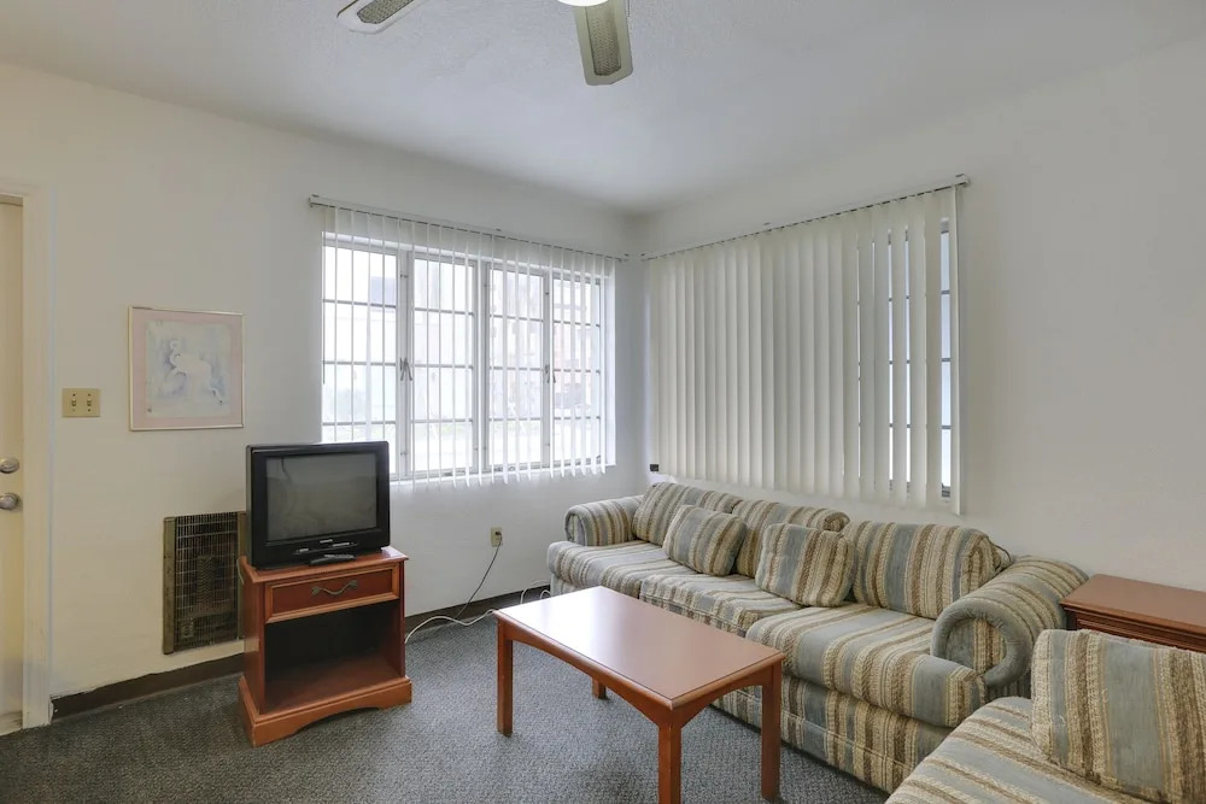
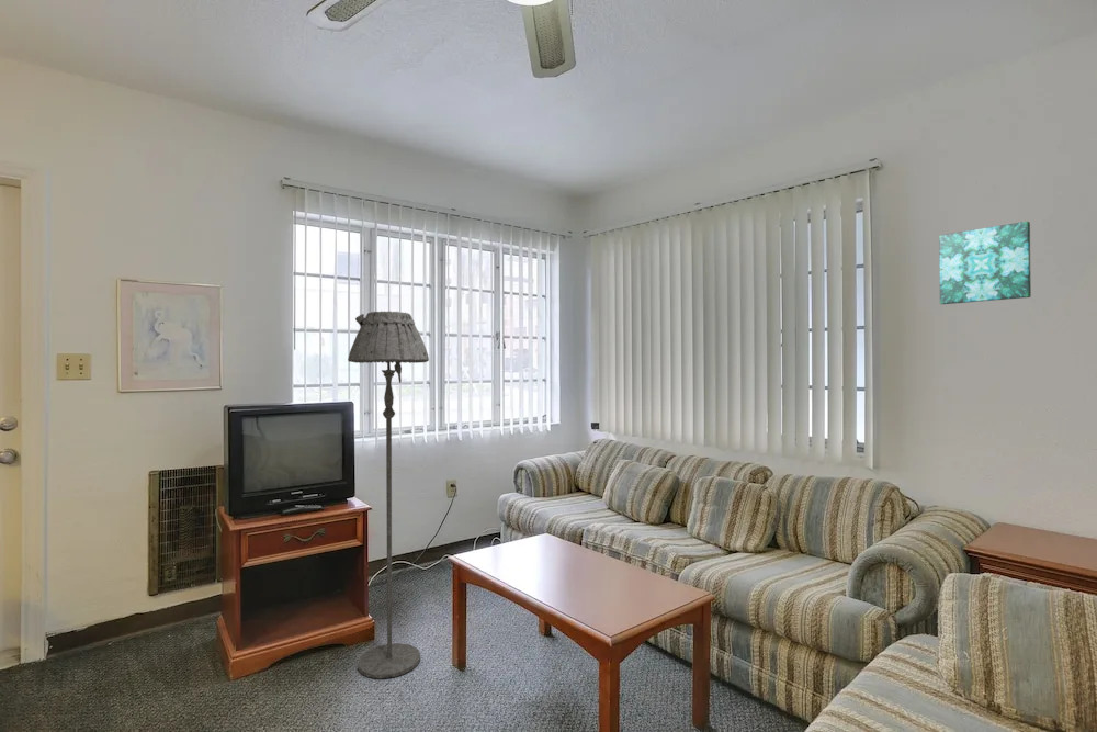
+ wall art [938,221,1032,305]
+ floor lamp [347,311,430,679]
